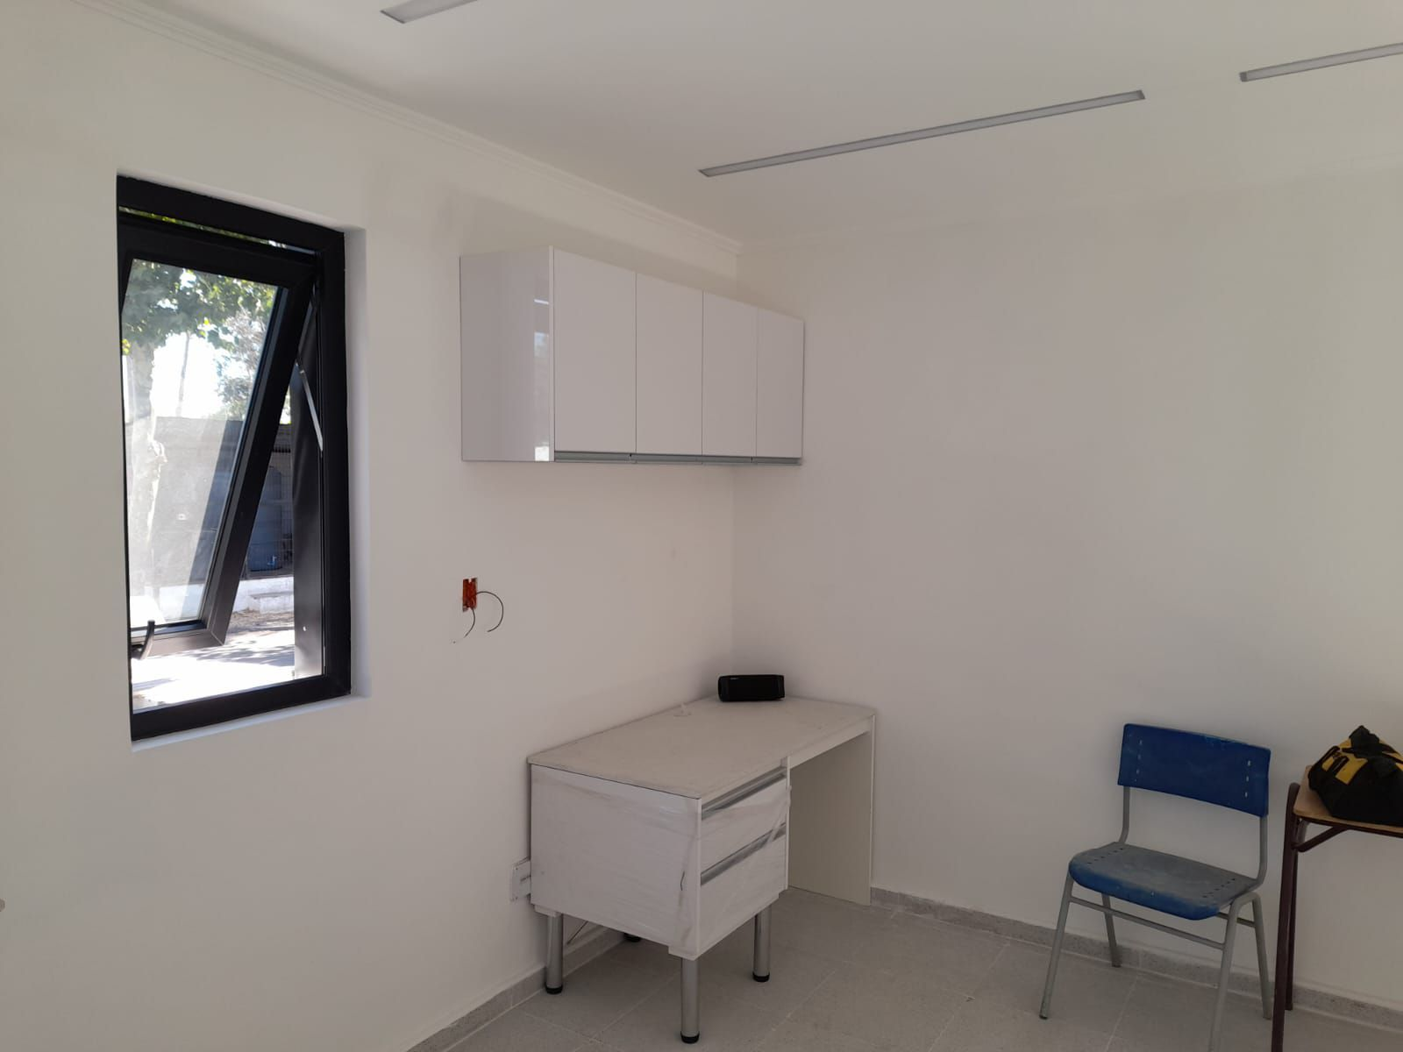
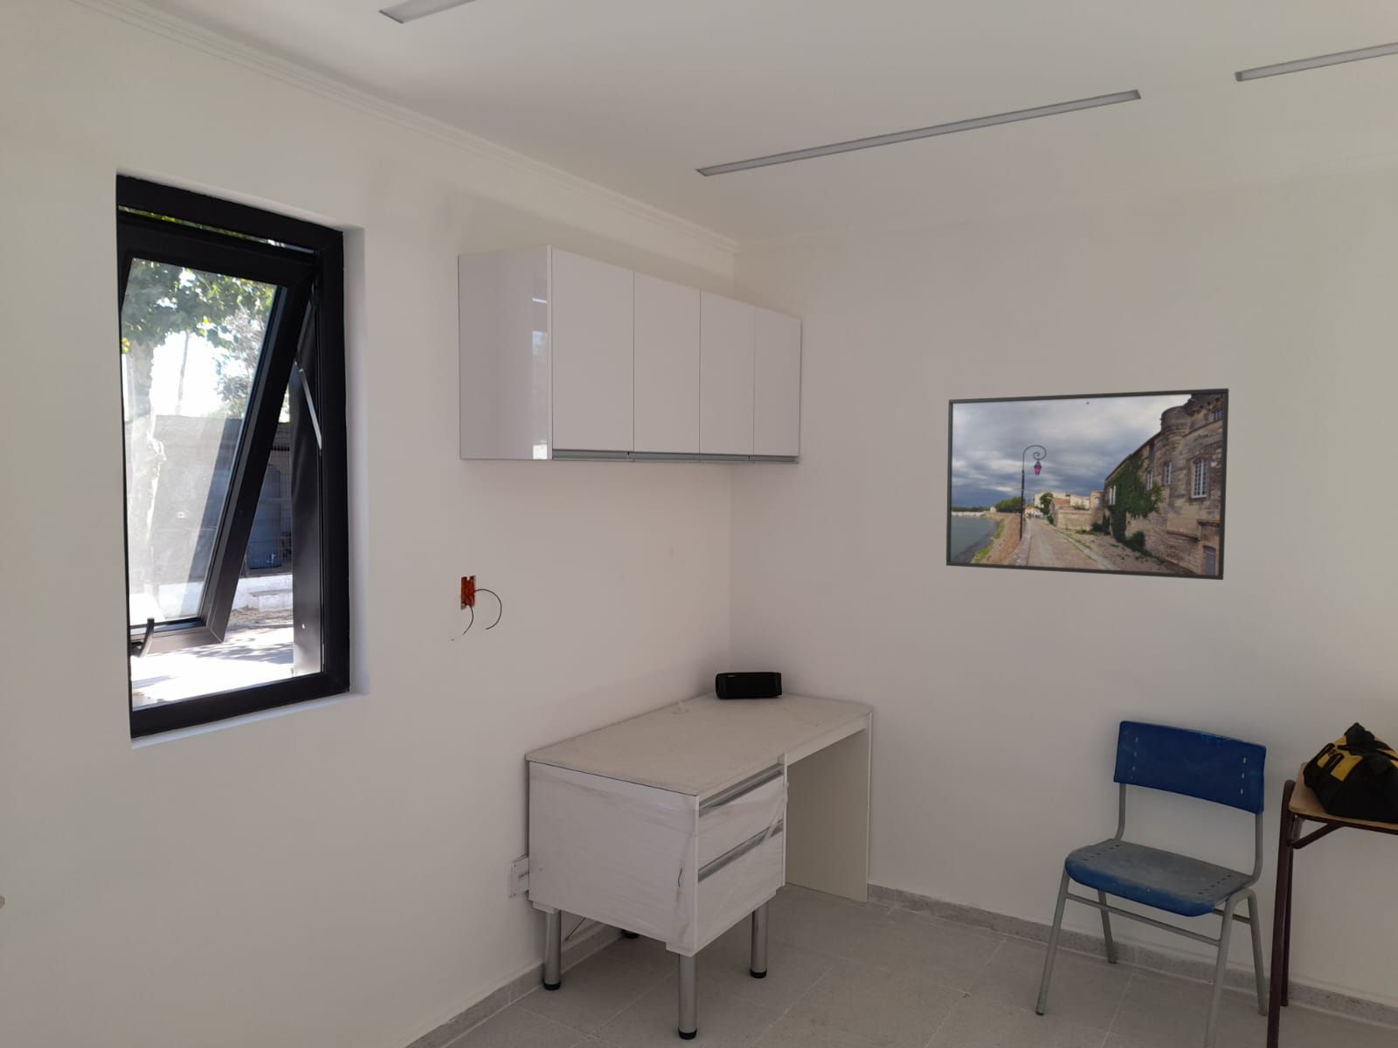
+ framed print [946,387,1231,581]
